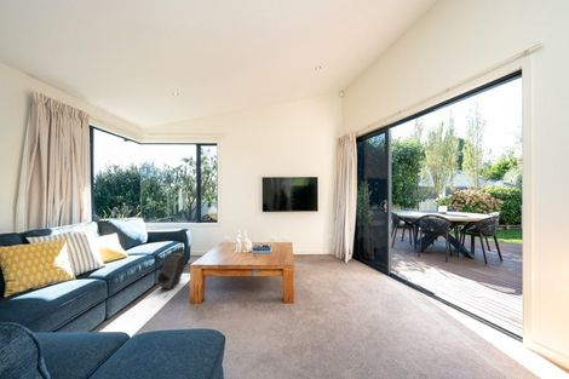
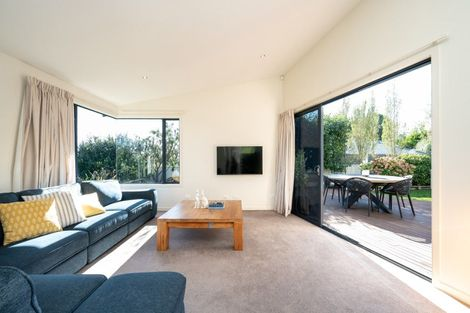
- backpack [156,252,188,291]
